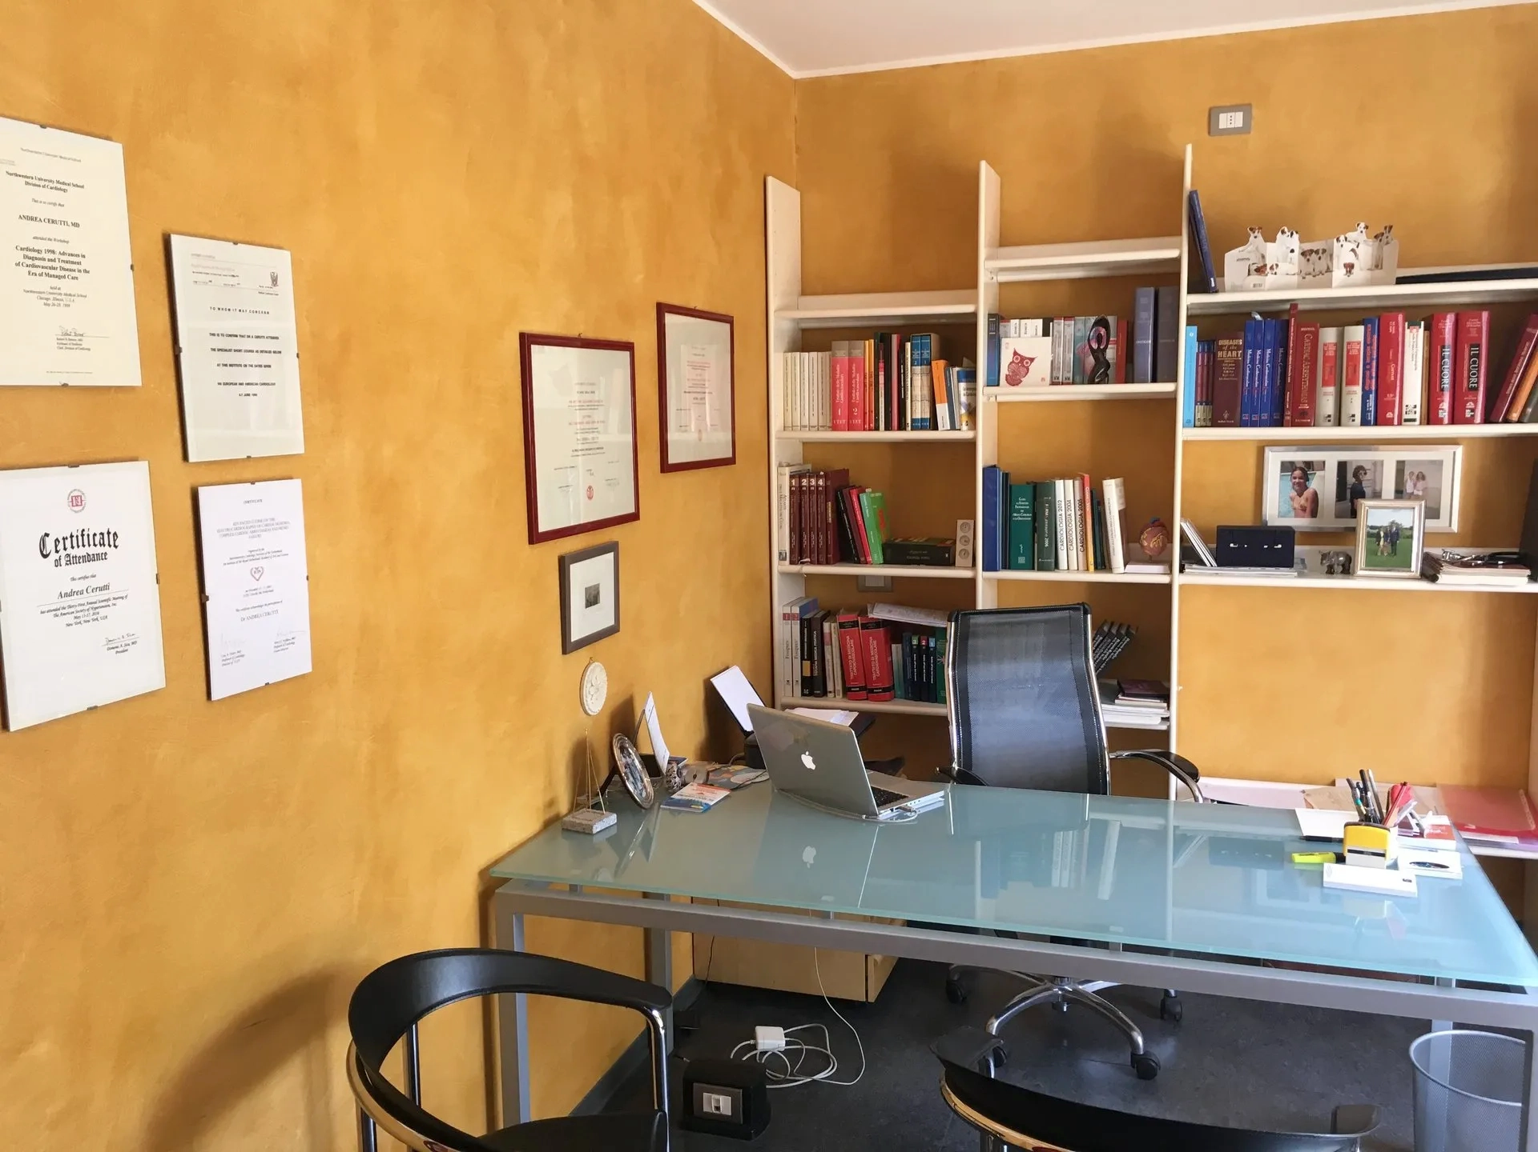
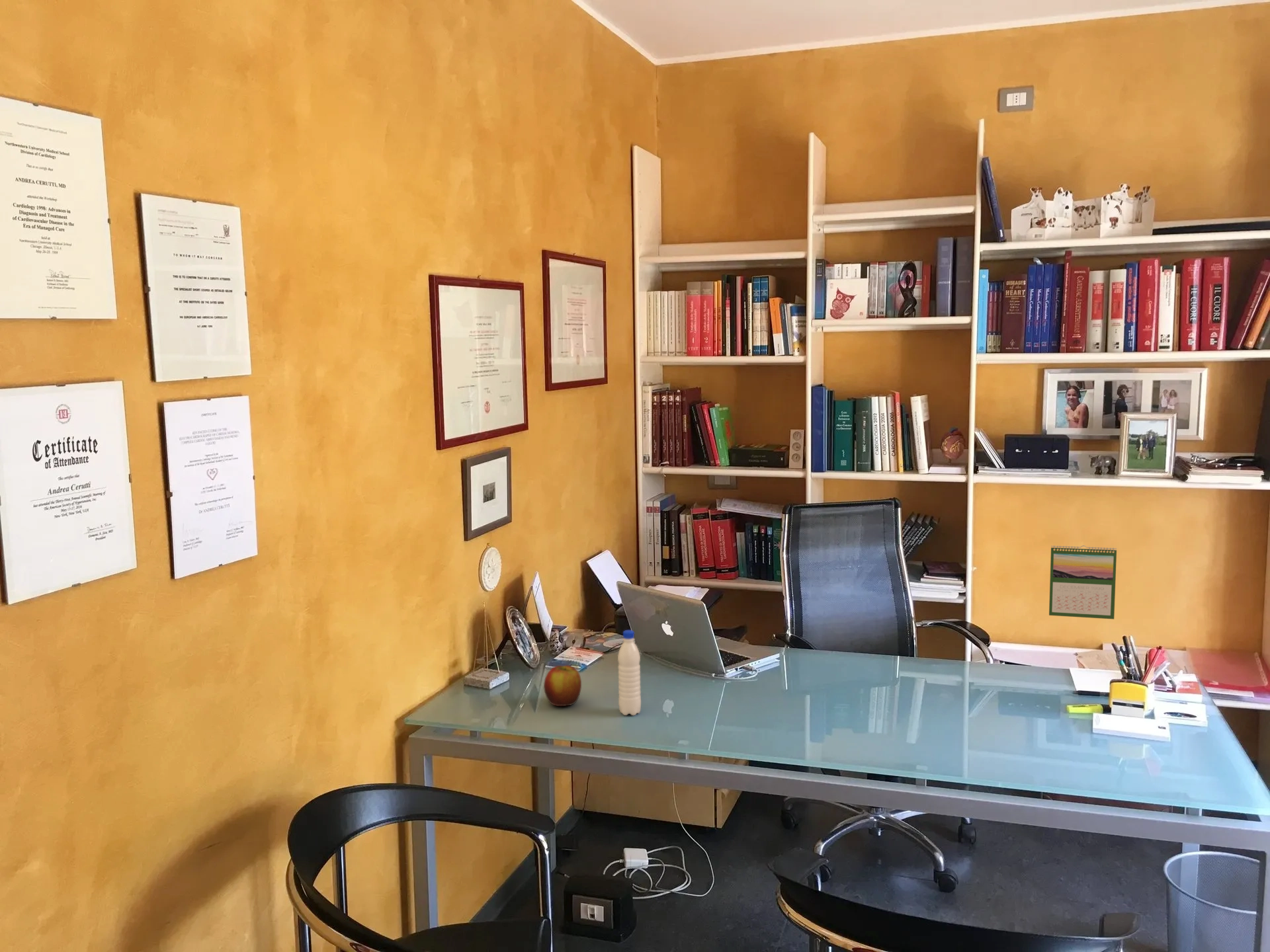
+ water bottle [617,629,642,716]
+ apple [543,664,582,707]
+ calendar [1048,545,1117,620]
